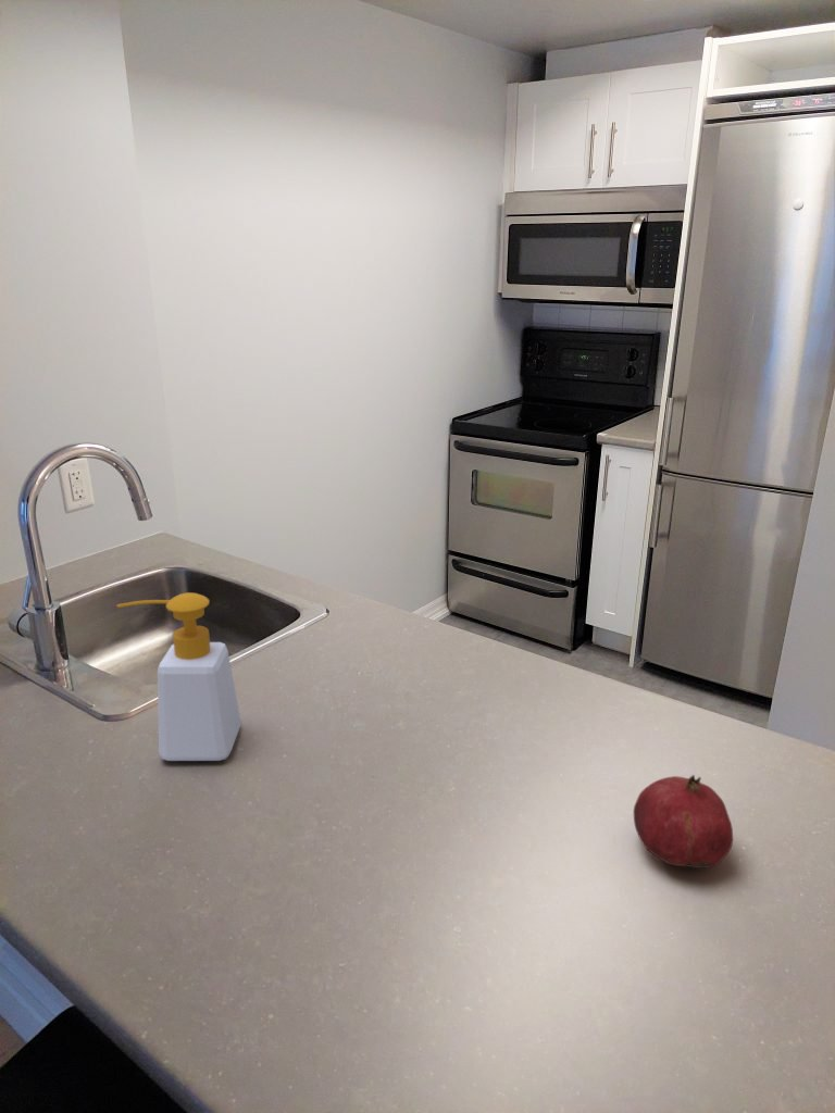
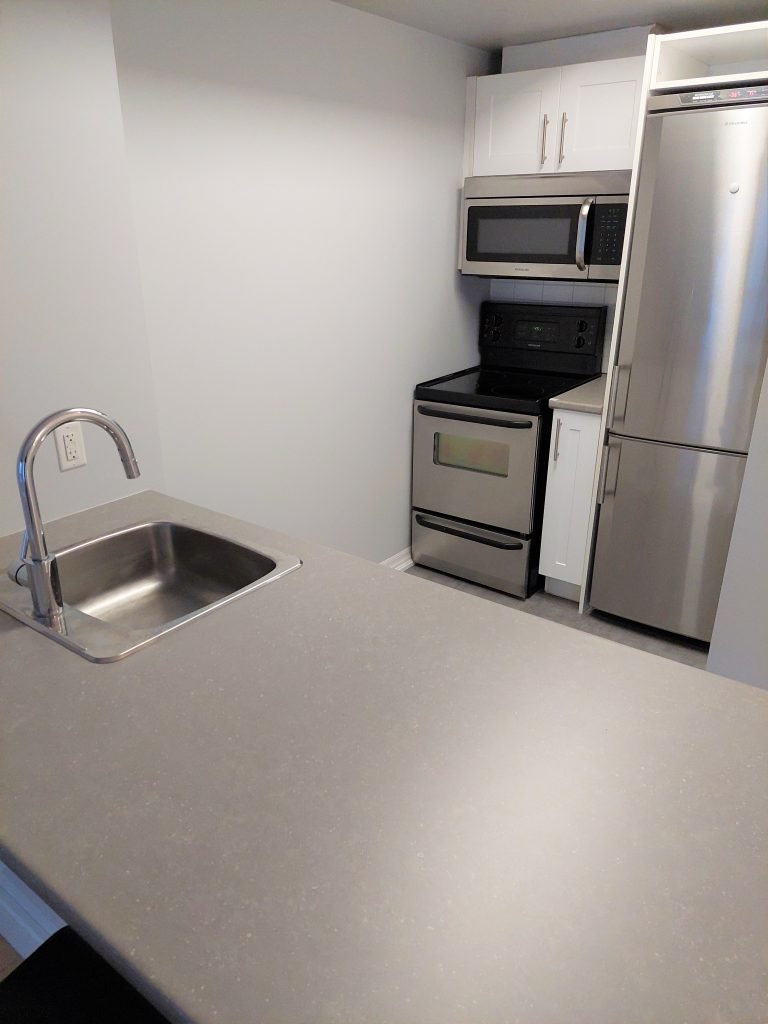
- fruit [633,774,734,870]
- soap bottle [116,591,242,762]
